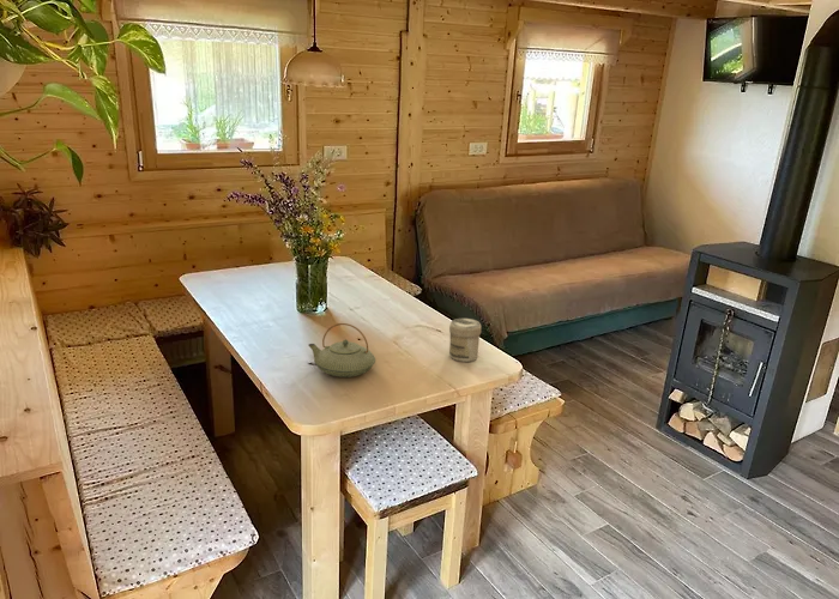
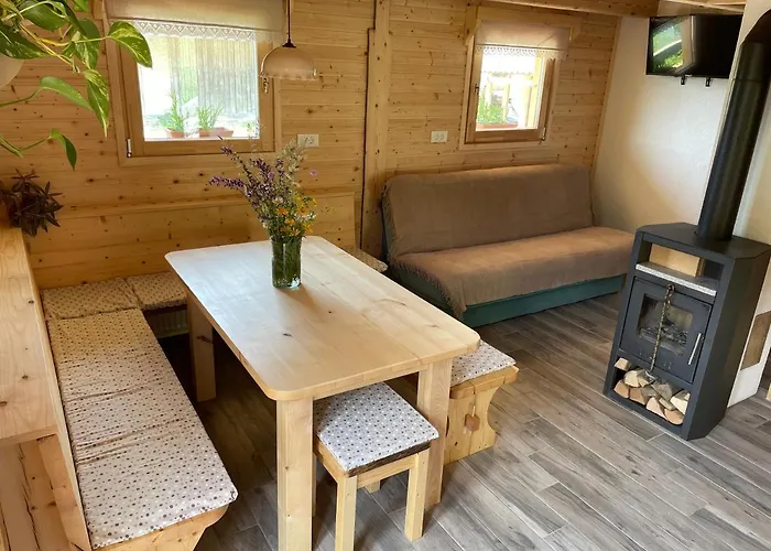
- jar [448,317,483,363]
- teapot [308,322,376,379]
